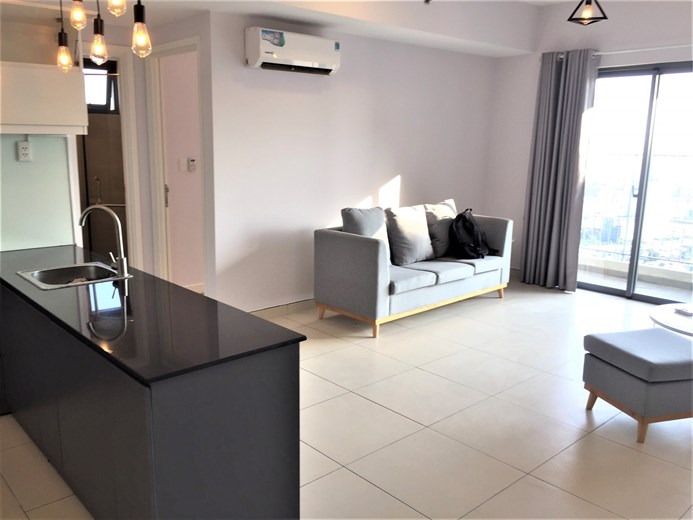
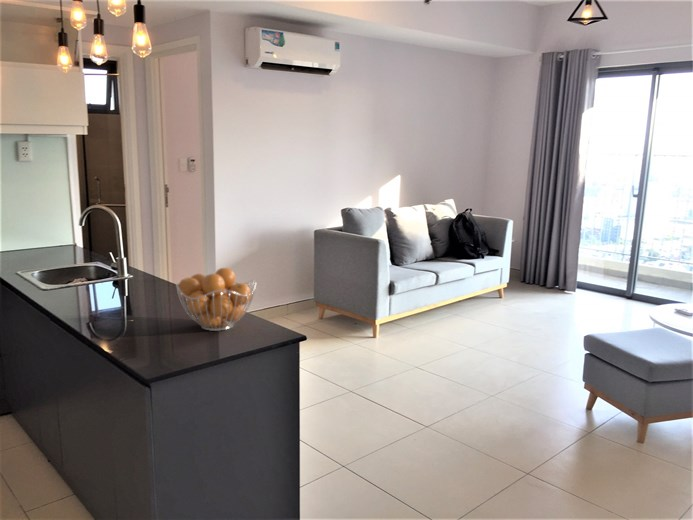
+ fruit basket [175,267,258,332]
